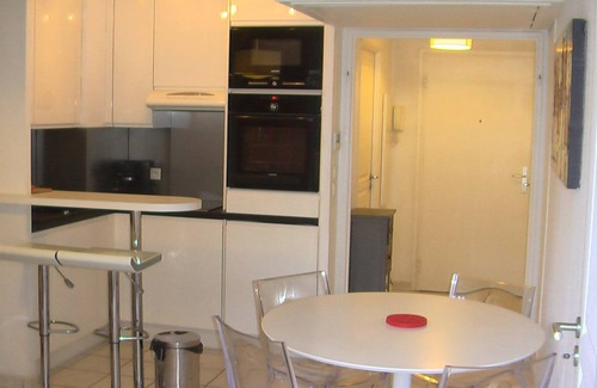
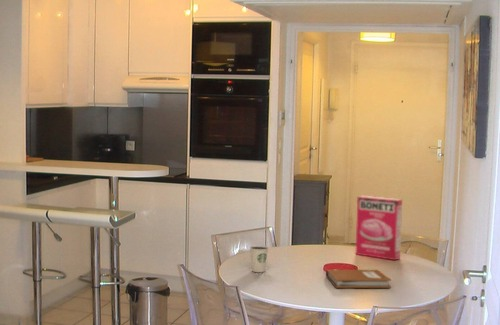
+ notebook [325,269,392,289]
+ cereal box [355,195,403,261]
+ dixie cup [249,245,269,273]
